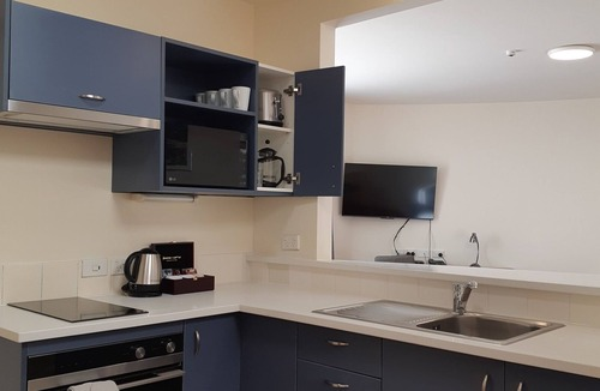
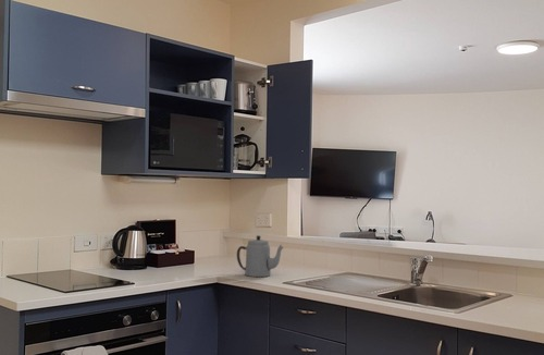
+ teapot [236,234,284,278]
